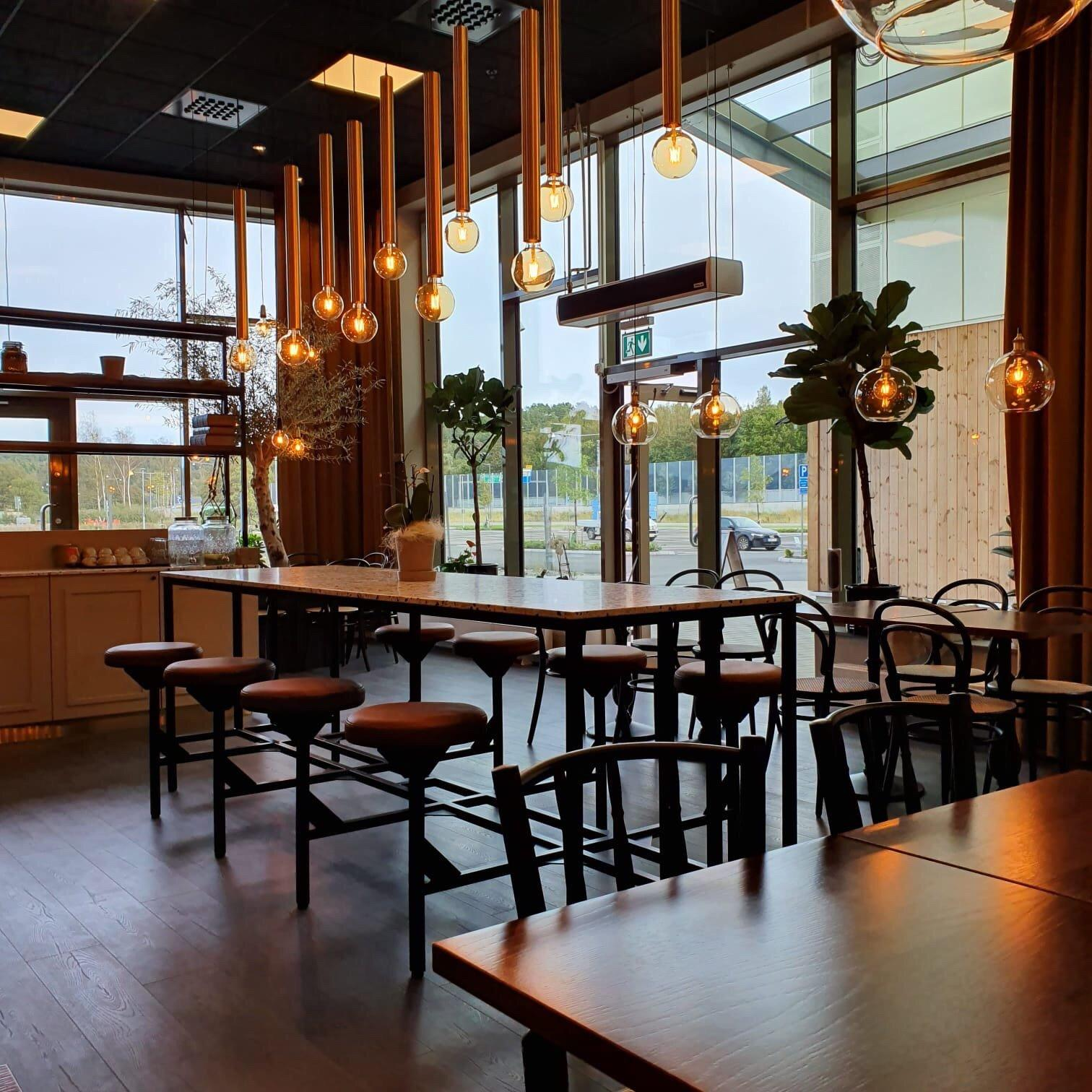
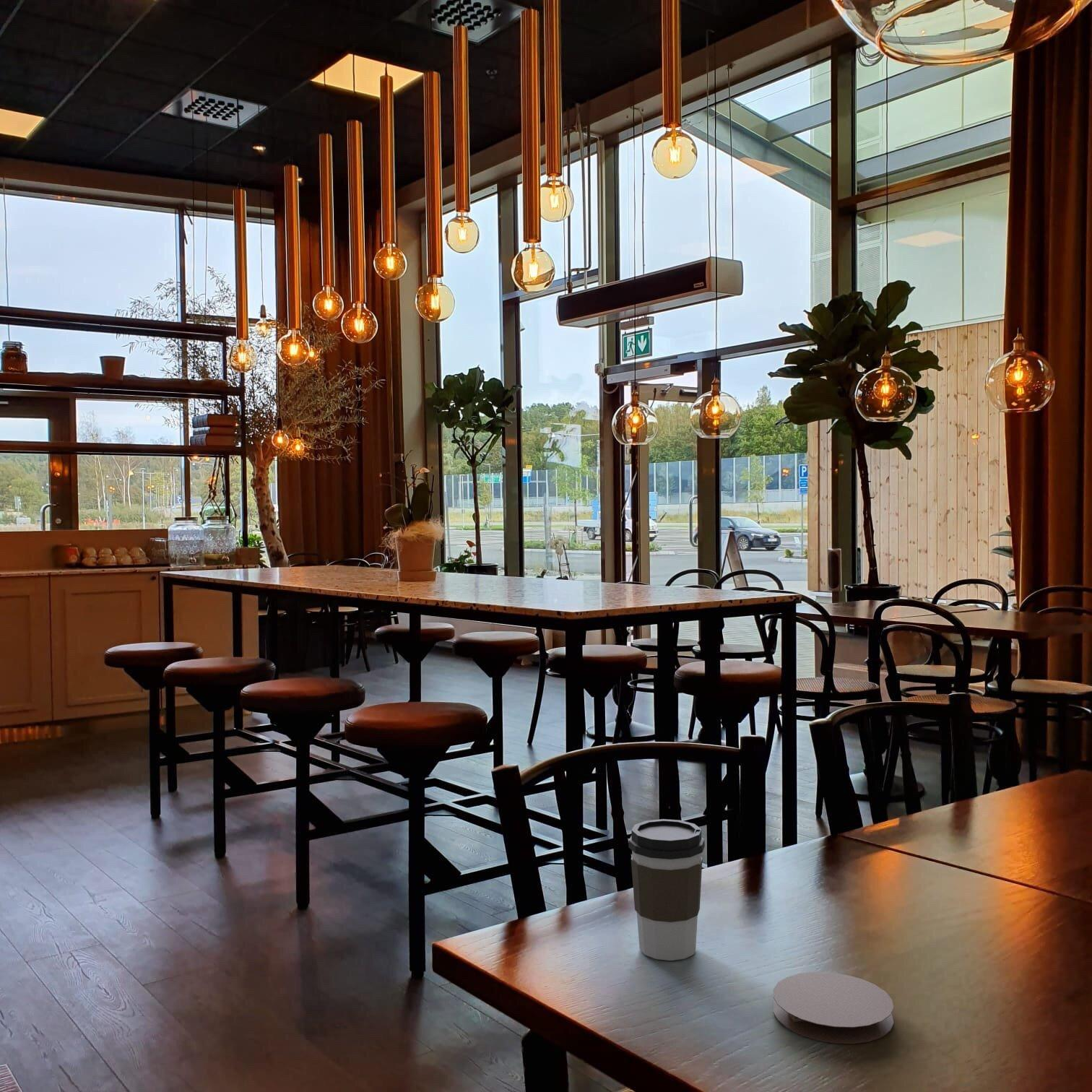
+ coaster [772,971,895,1044]
+ coffee cup [628,818,706,961]
